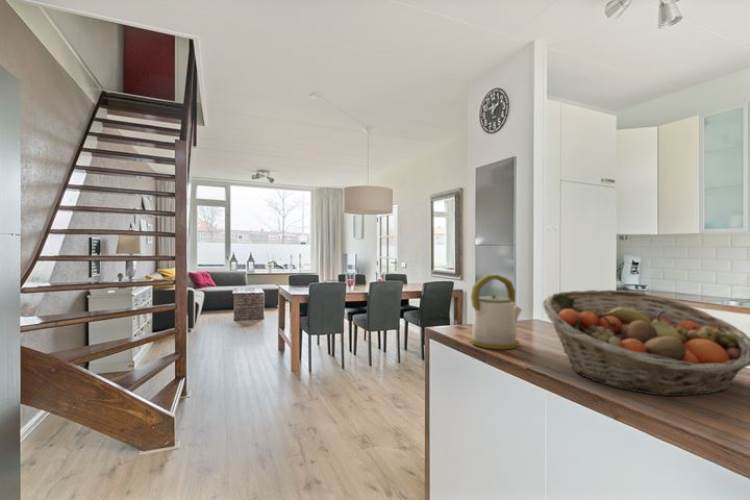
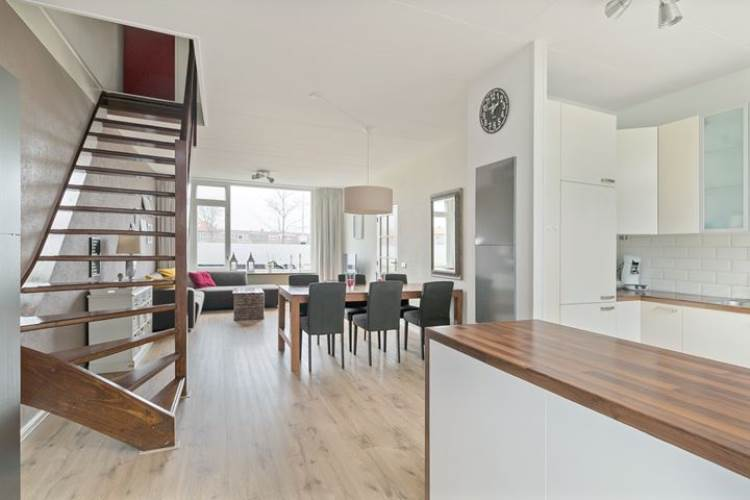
- kettle [469,273,523,350]
- fruit basket [541,289,750,397]
